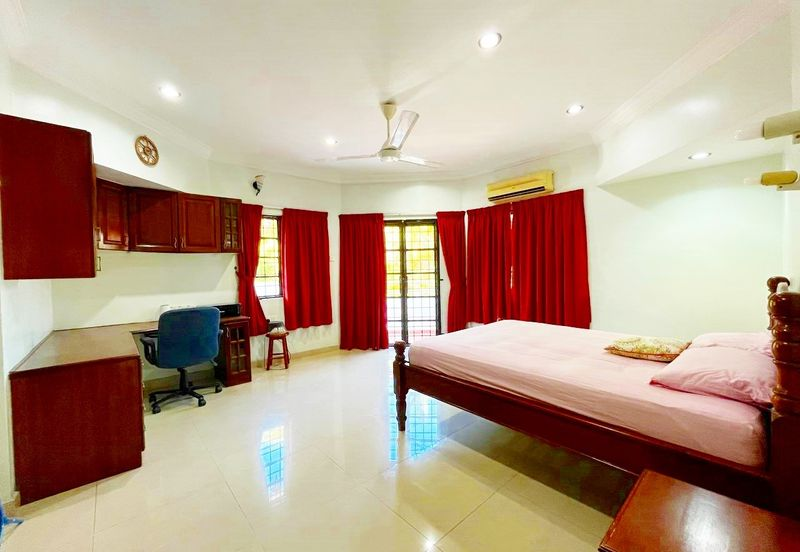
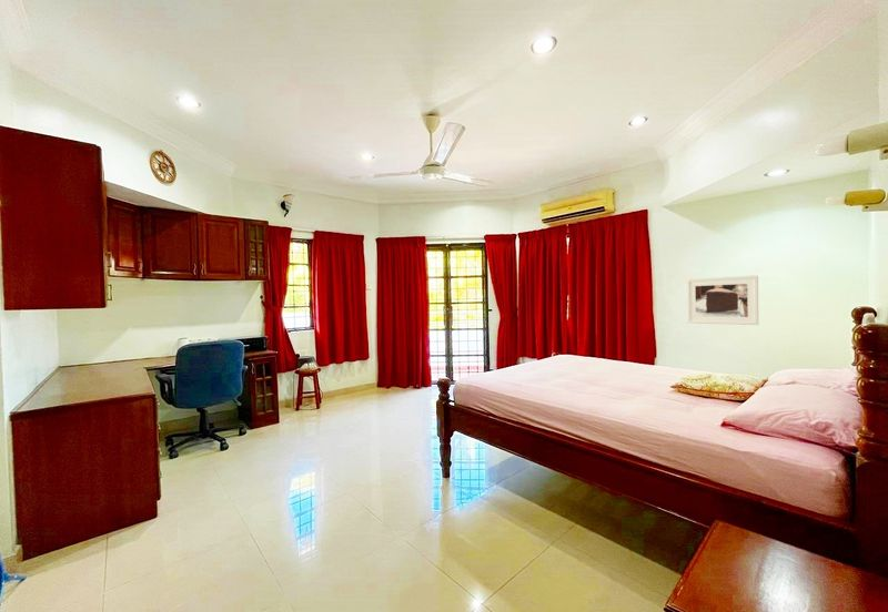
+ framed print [686,275,759,326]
